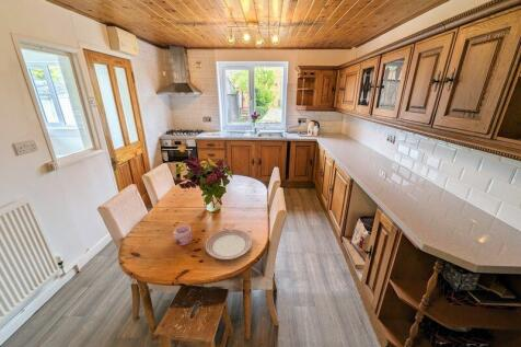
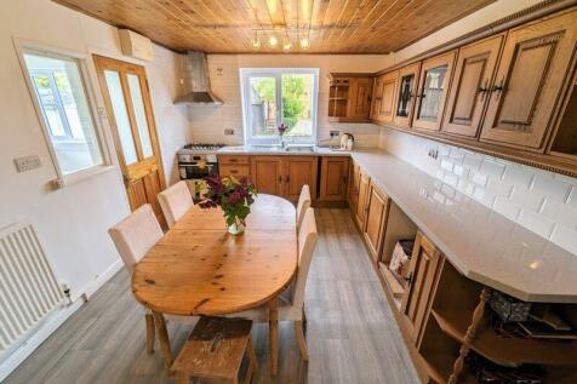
- mug [171,224,193,246]
- dinner plate [205,228,253,261]
